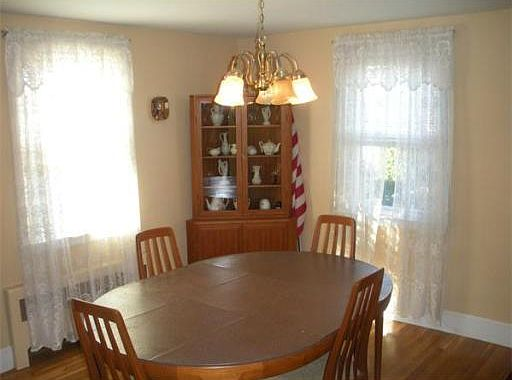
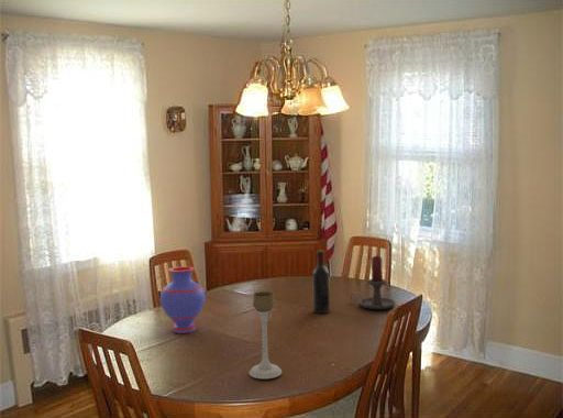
+ candle holder [350,255,396,310]
+ wine bottle [311,250,331,315]
+ vase [159,265,207,334]
+ candle holder [247,290,283,380]
